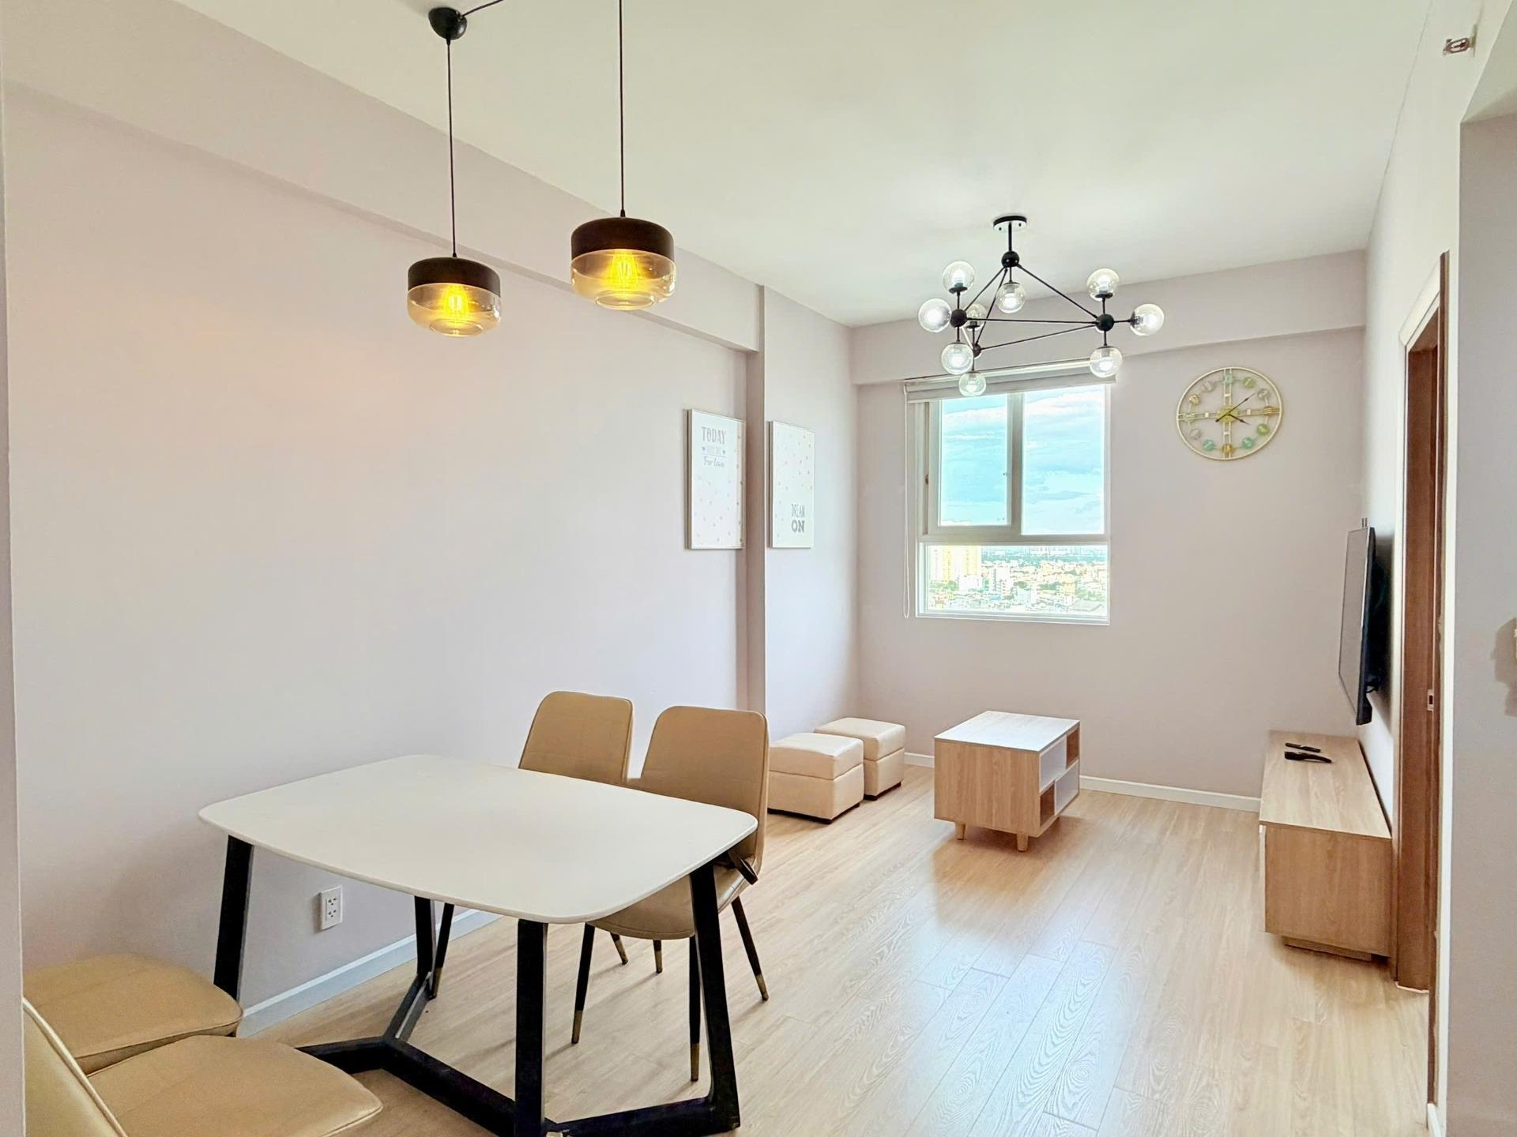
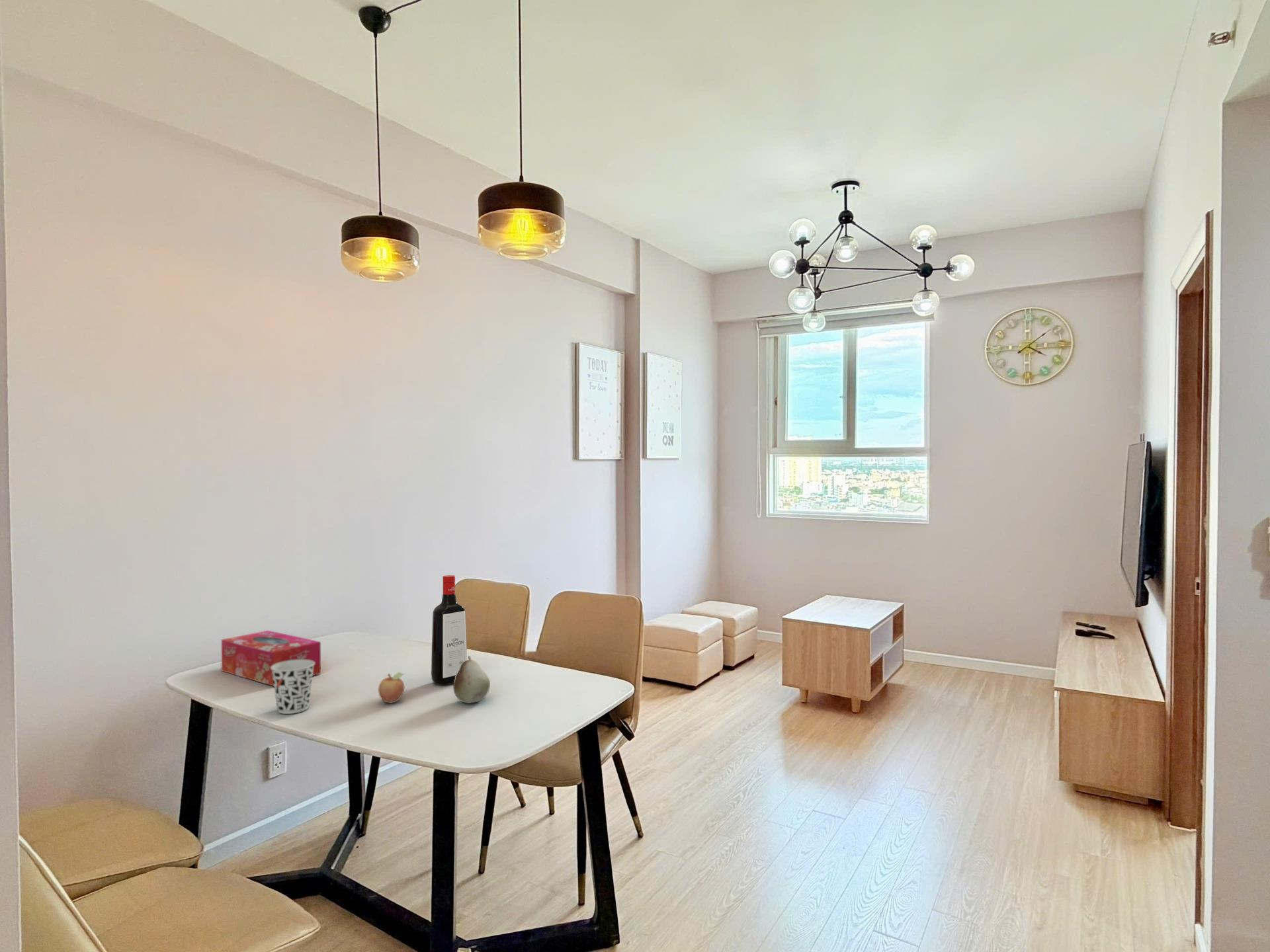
+ fruit [452,655,491,704]
+ liquor bottle [431,575,468,686]
+ tissue box [221,630,321,687]
+ fruit [378,672,406,704]
+ cup [271,660,315,715]
